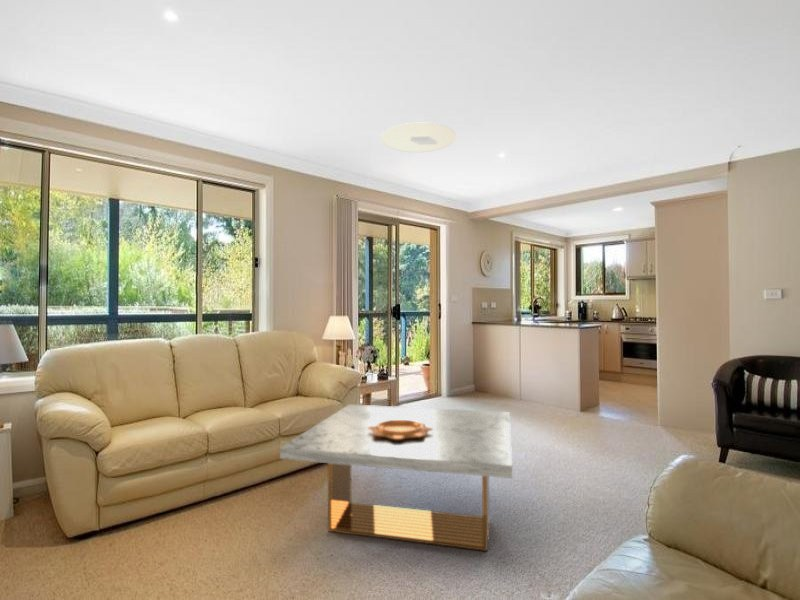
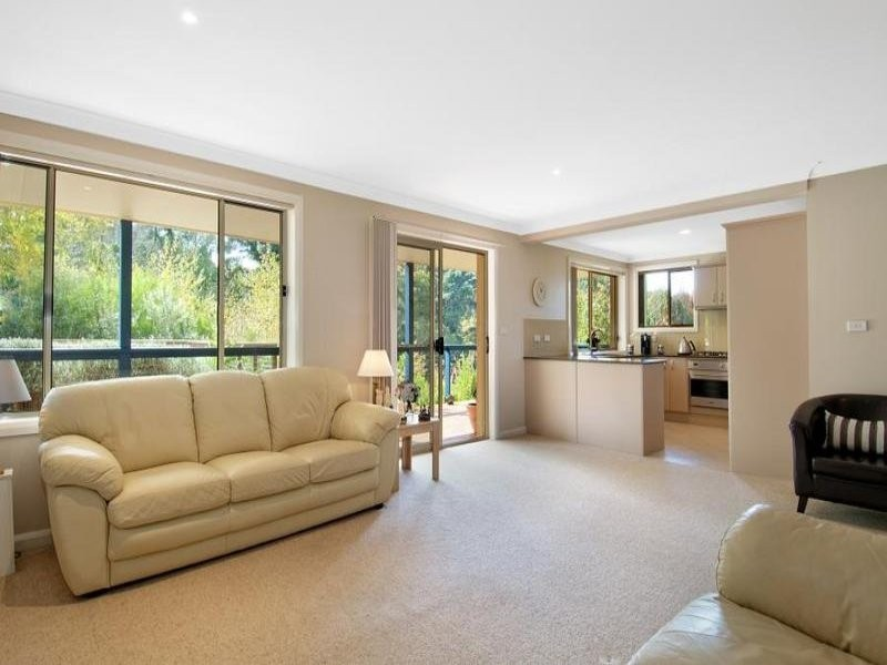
- ceiling light [380,122,457,153]
- decorative bowl [368,419,433,439]
- coffee table [279,403,513,552]
